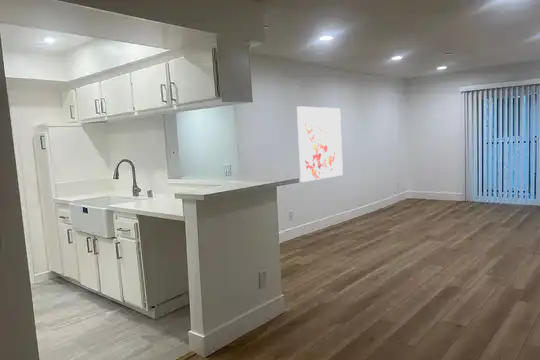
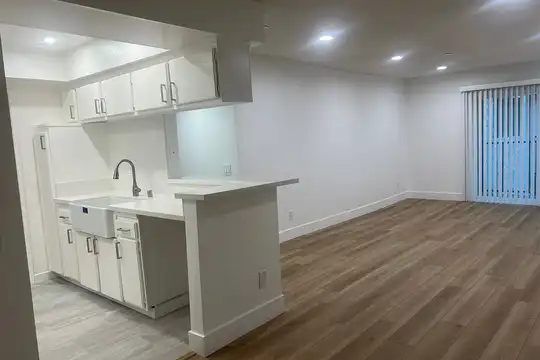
- wall art [296,105,344,183]
